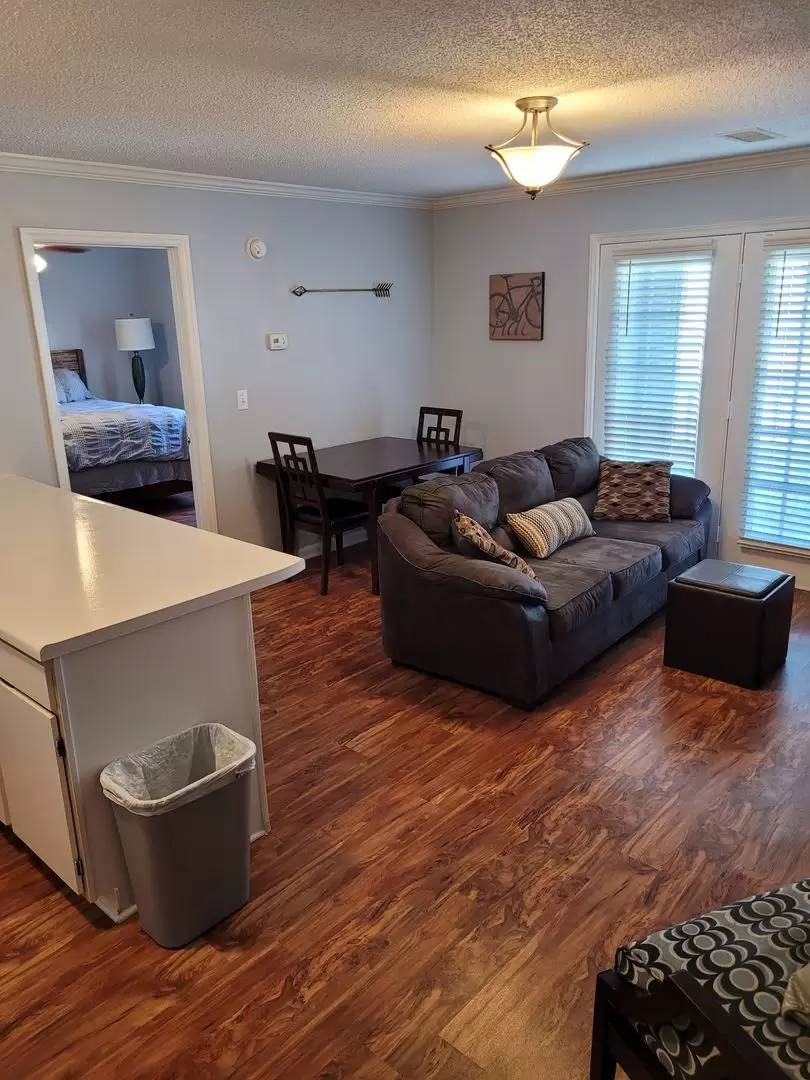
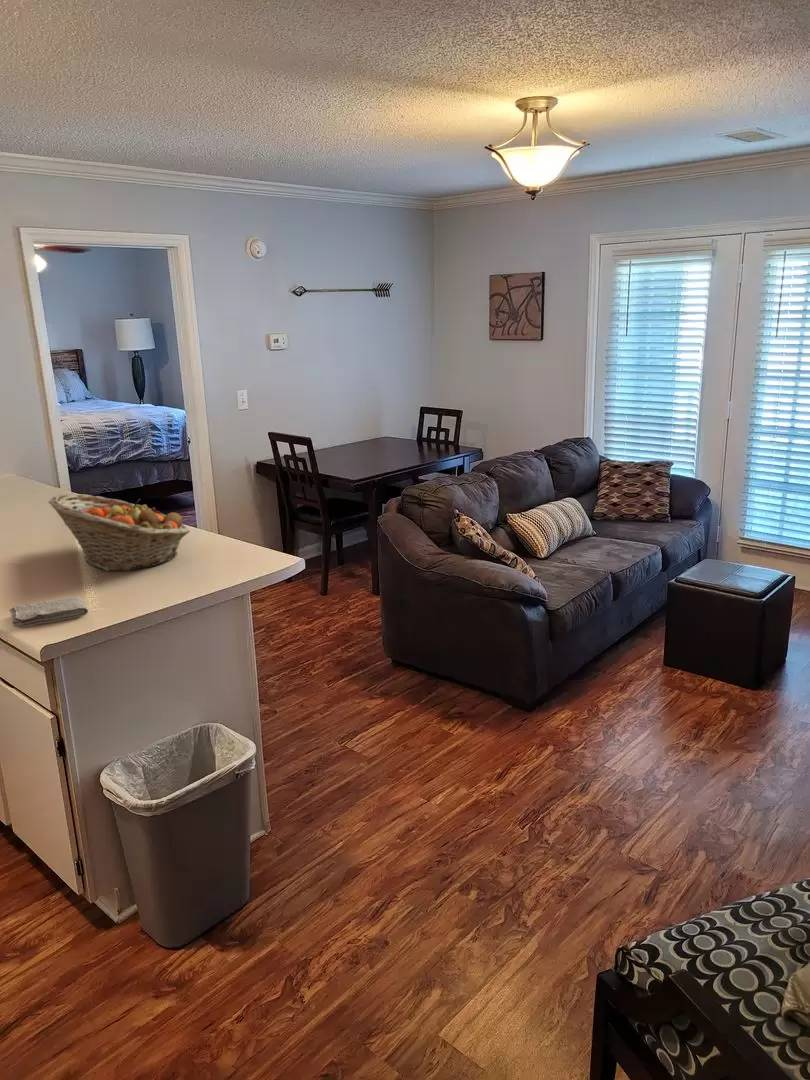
+ washcloth [8,596,89,628]
+ fruit basket [47,493,191,572]
